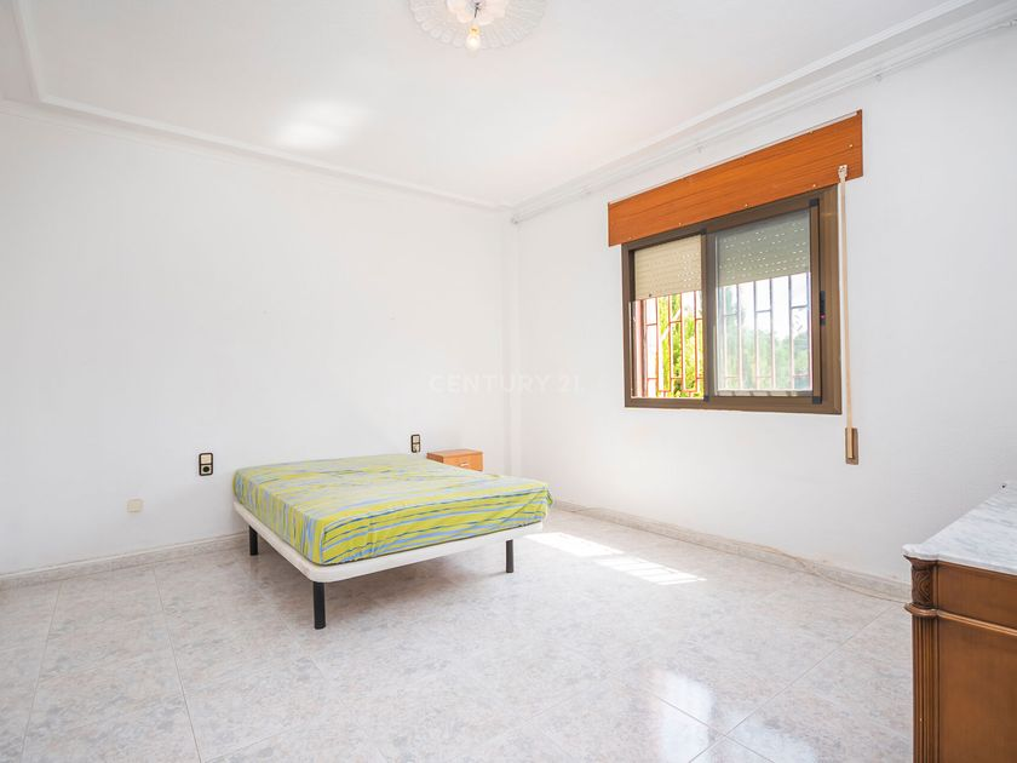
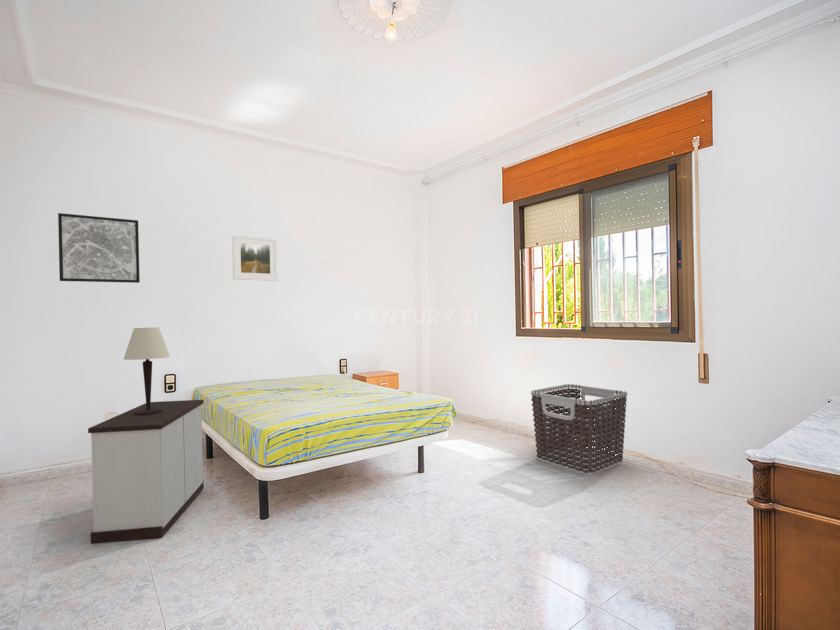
+ table lamp [123,327,171,415]
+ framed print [231,235,278,282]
+ nightstand [87,399,205,545]
+ wall art [57,212,141,284]
+ clothes hamper [530,383,628,476]
